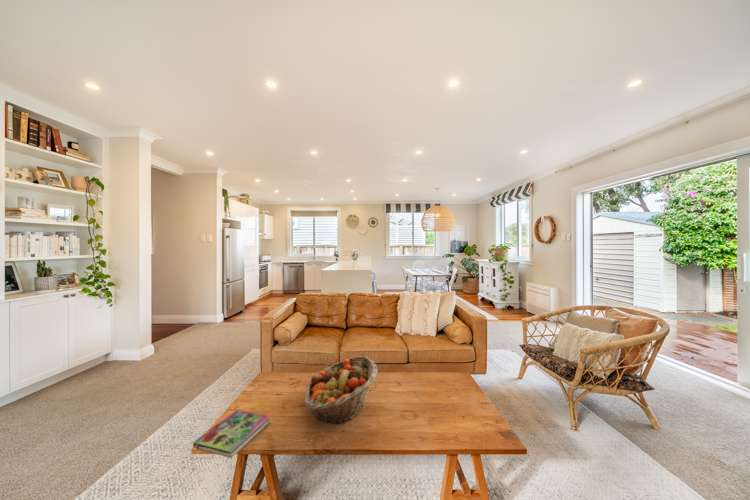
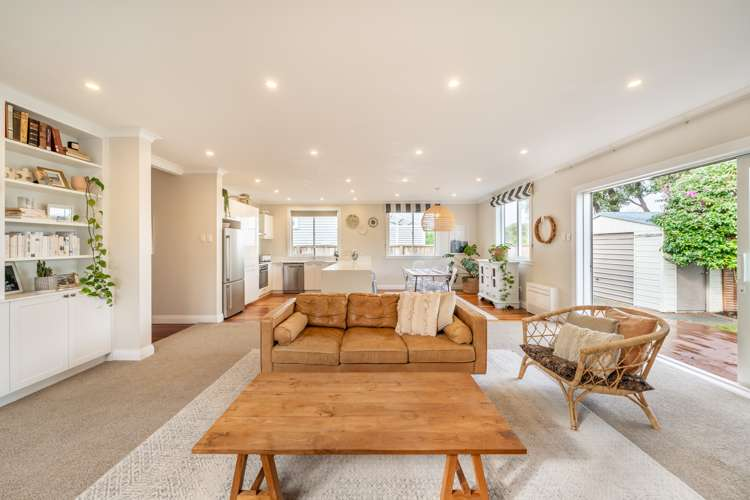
- fruit basket [304,355,378,425]
- book [192,409,271,459]
